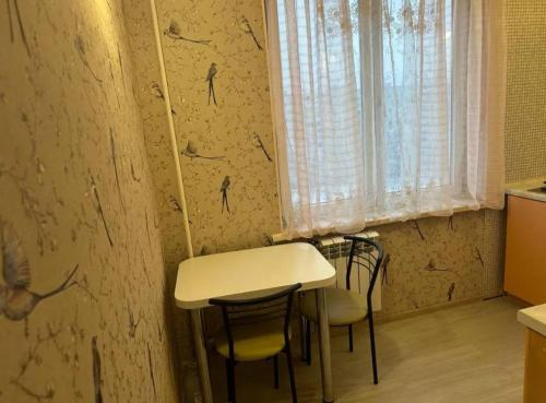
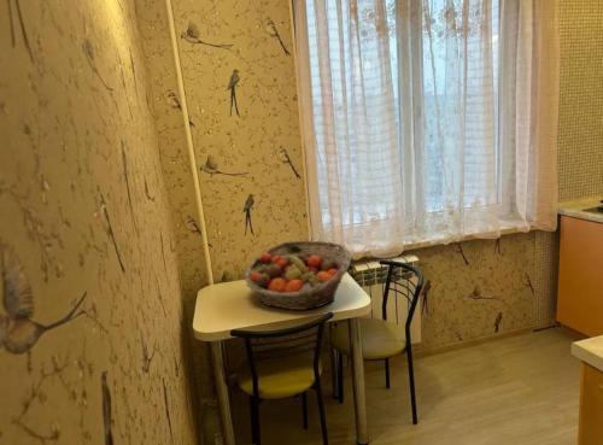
+ fruit basket [242,239,352,311]
